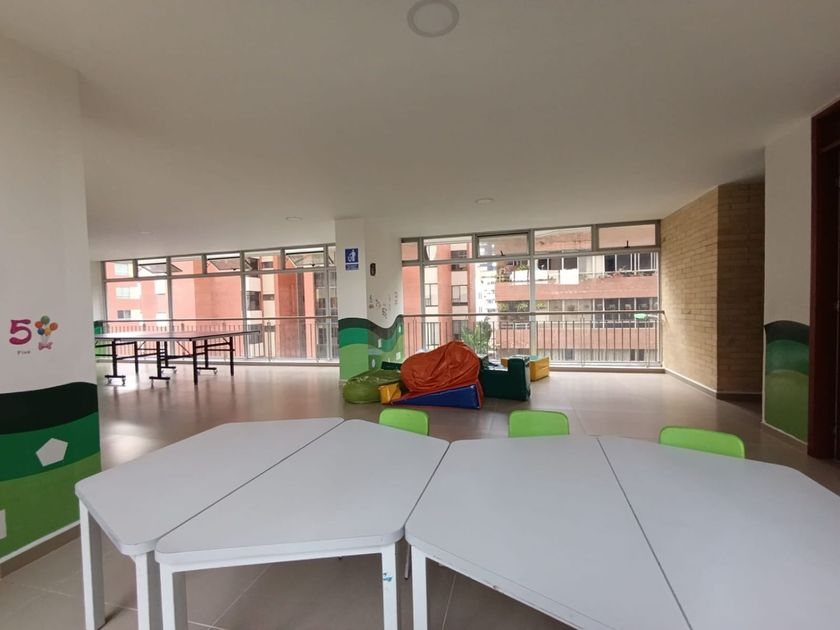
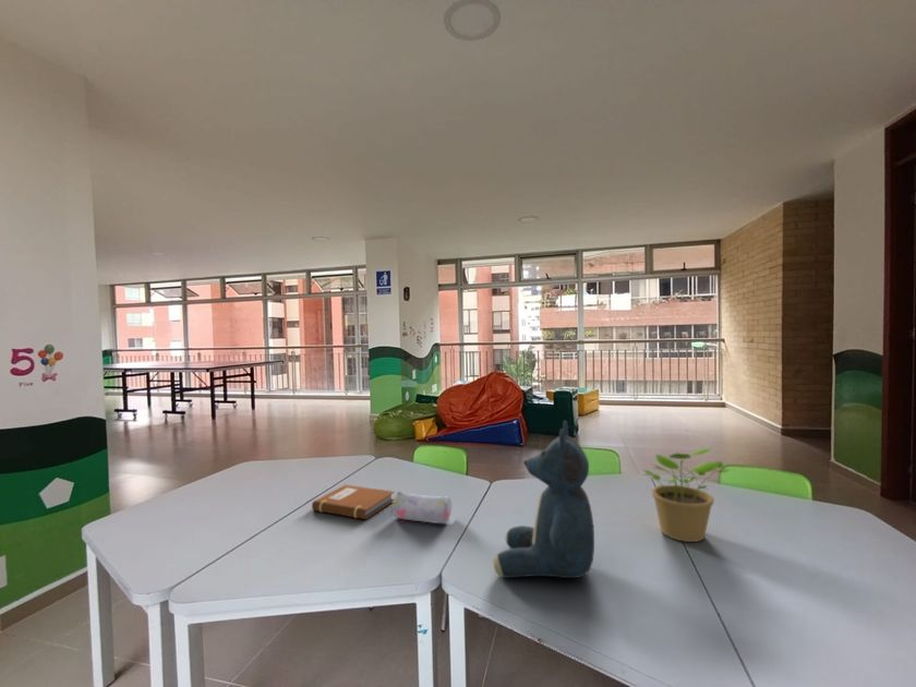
+ pencil case [390,491,453,525]
+ teddy bear [492,420,595,579]
+ notebook [311,484,395,520]
+ potted plant [642,447,731,543]
